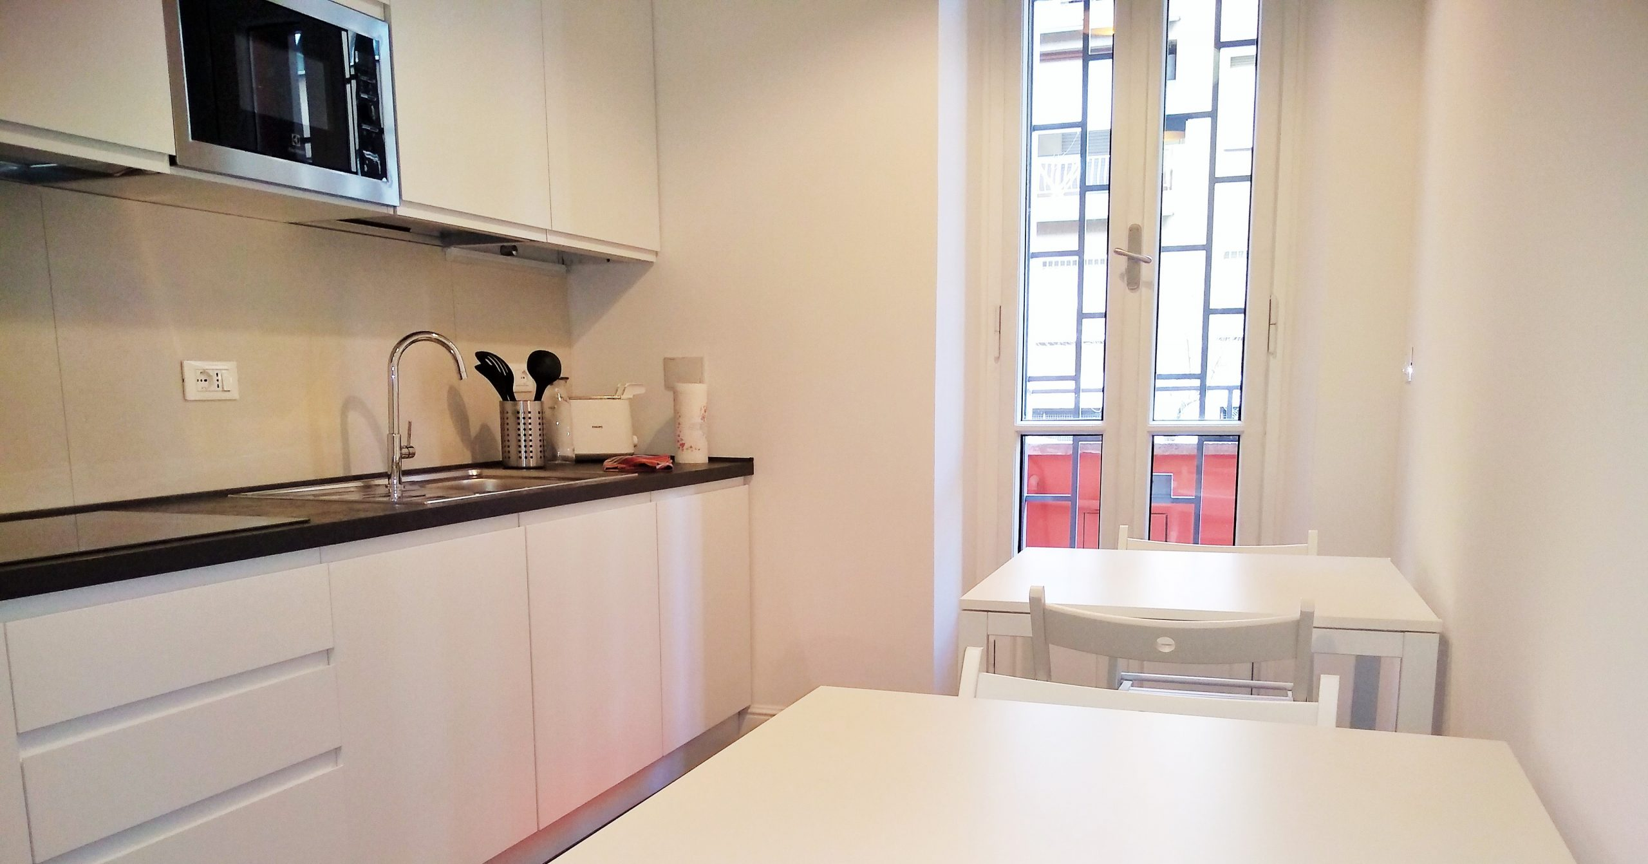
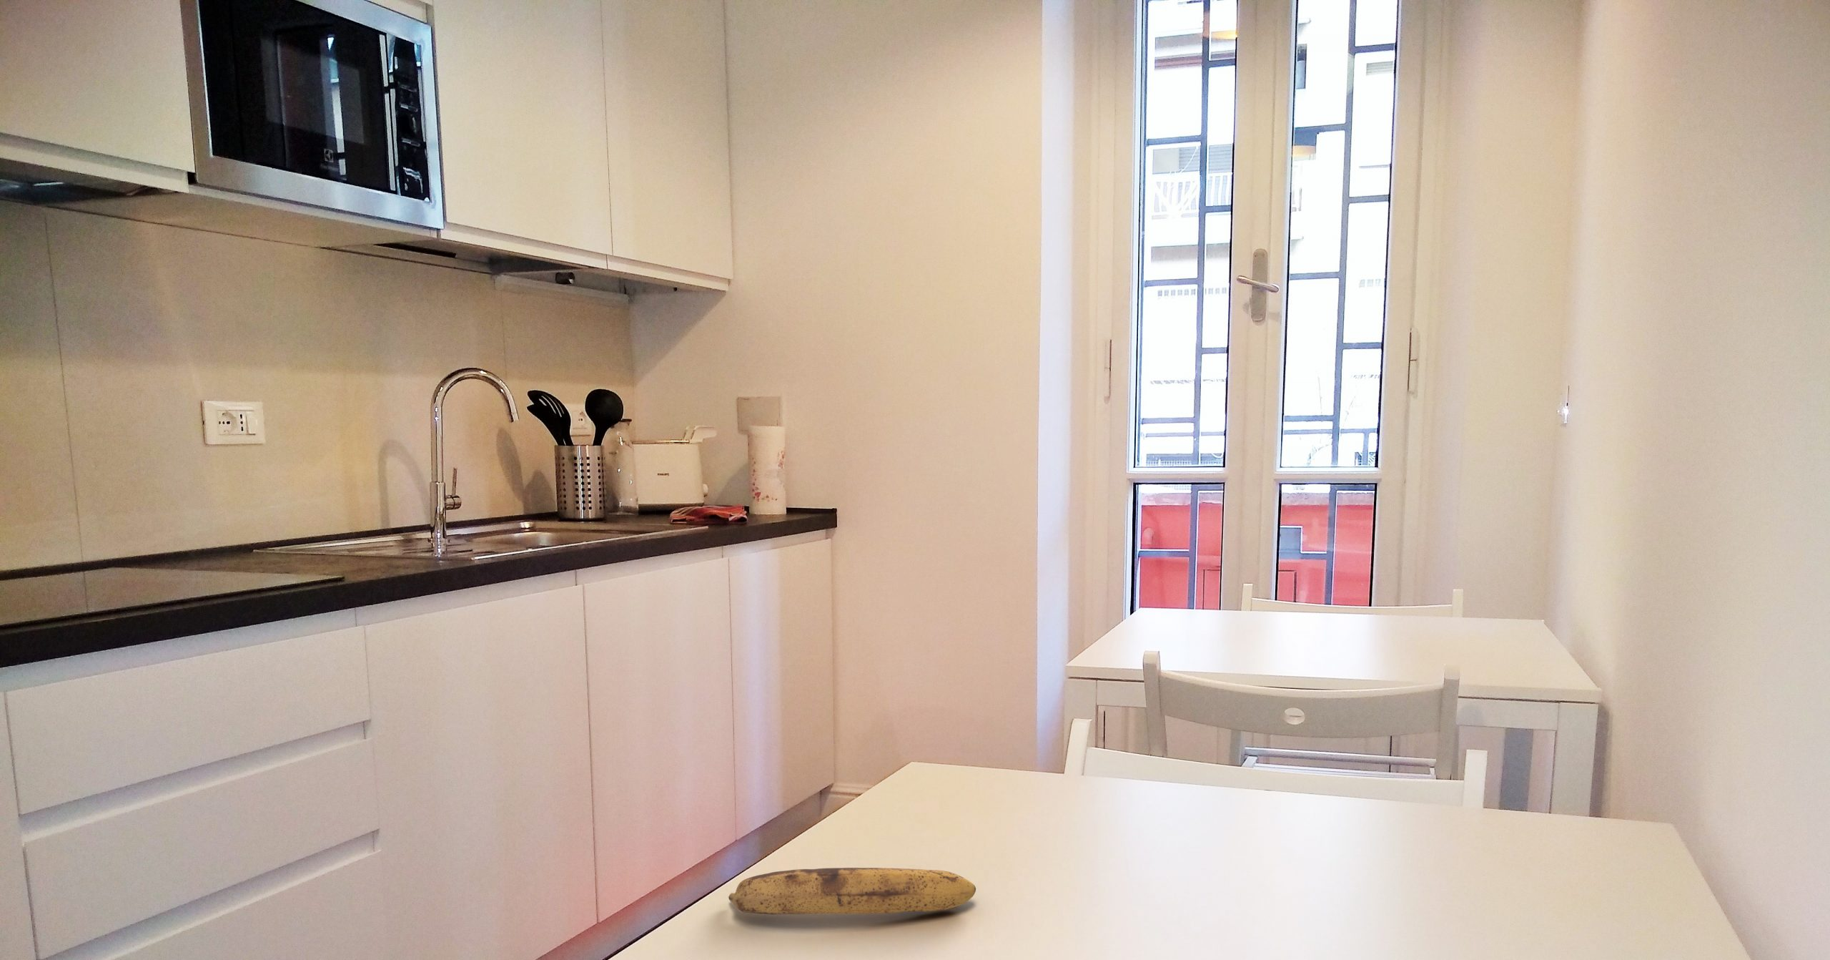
+ banana [727,867,977,915]
